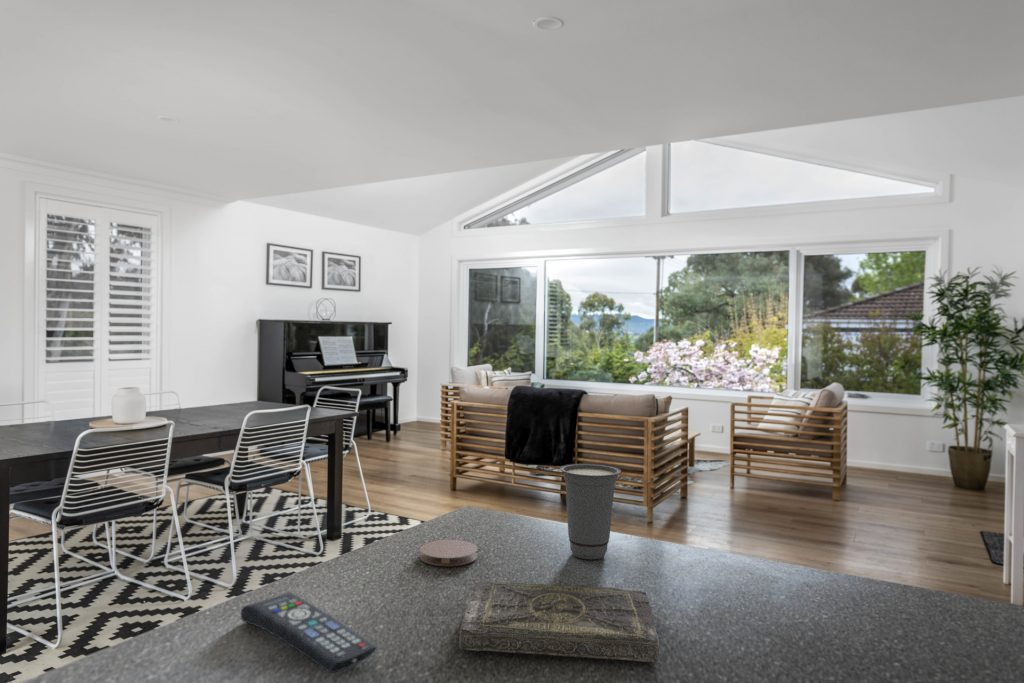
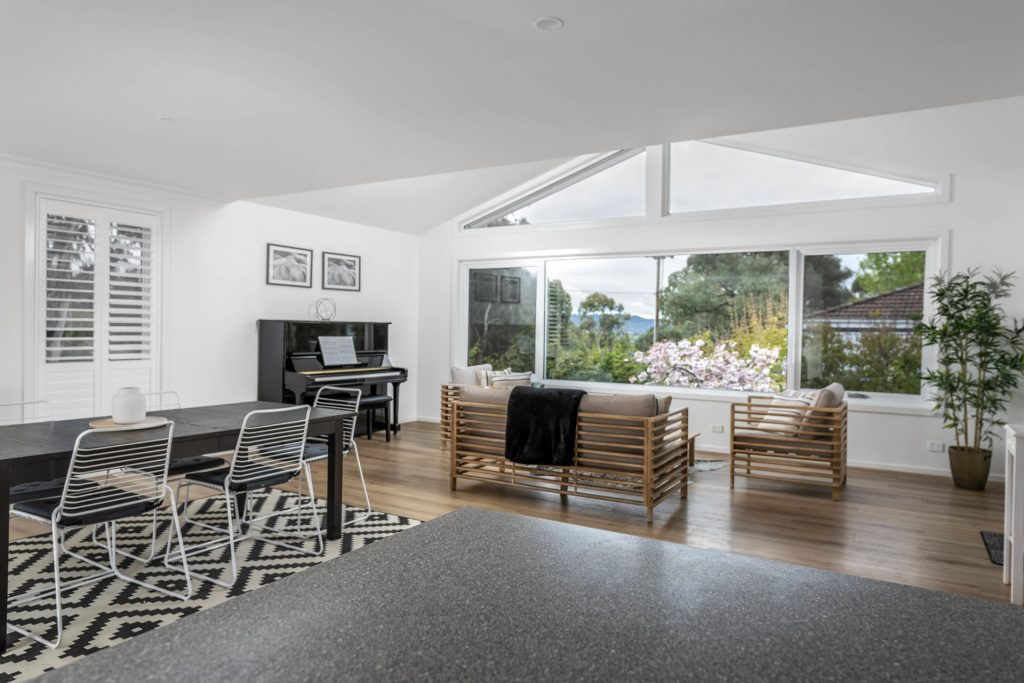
- coaster [418,539,479,567]
- book [458,579,660,663]
- cup [559,463,622,560]
- remote control [240,591,378,674]
